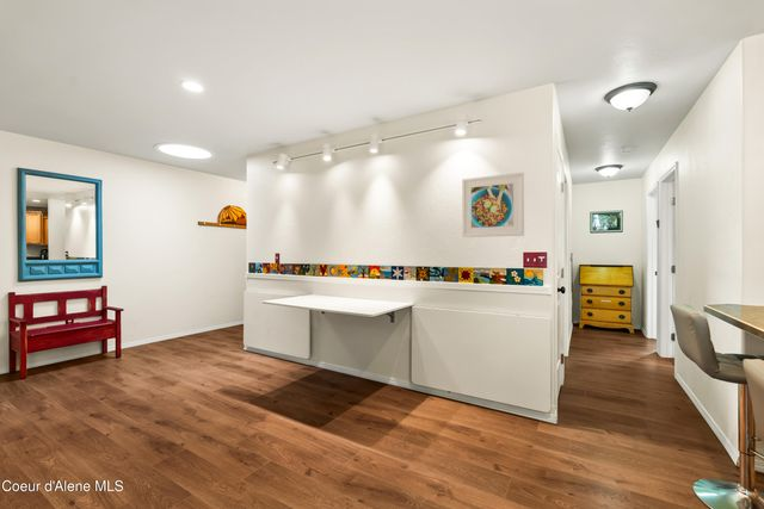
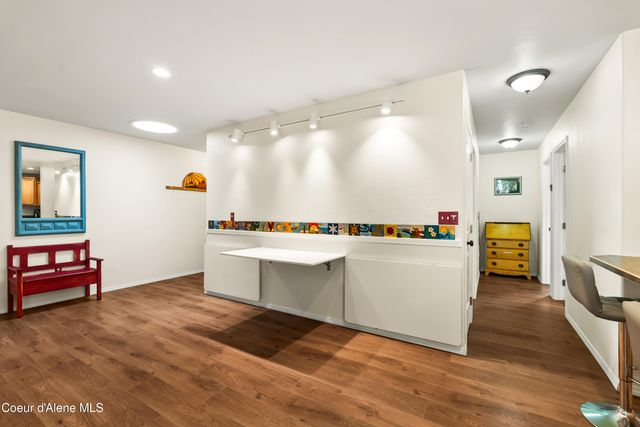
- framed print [461,172,525,238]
